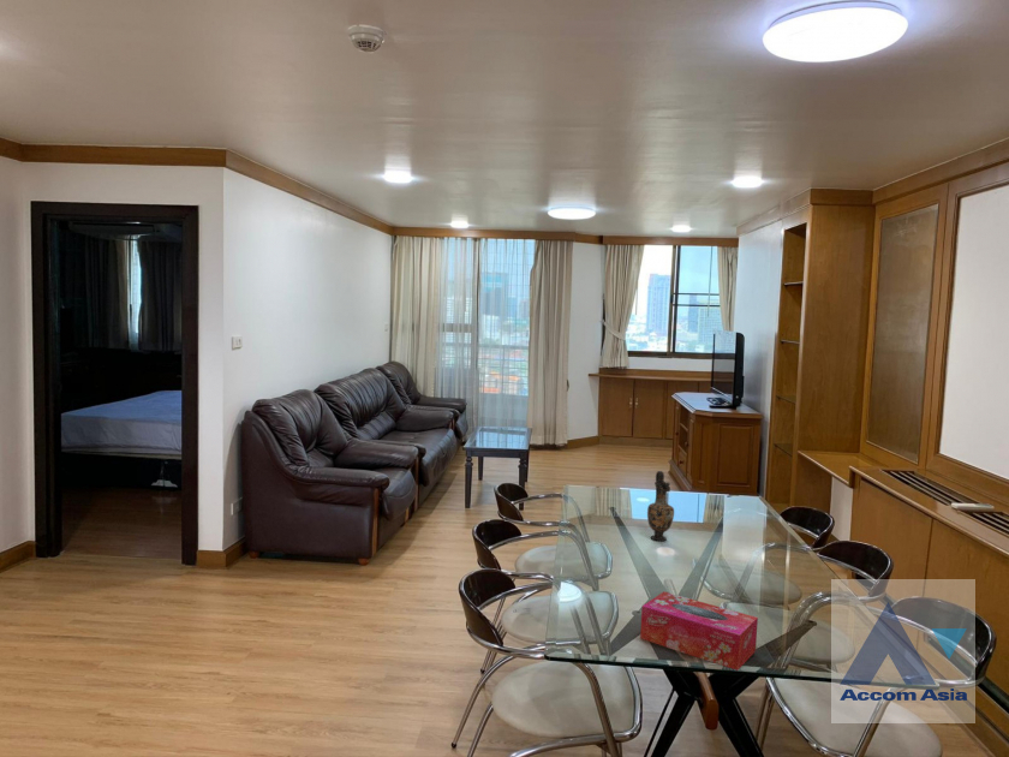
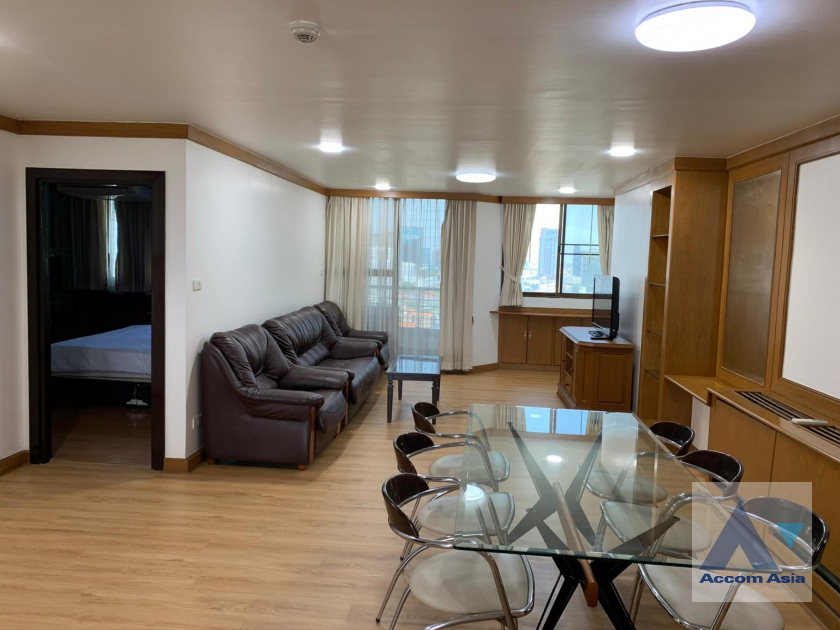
- tissue box [639,591,759,672]
- vase [646,470,675,542]
